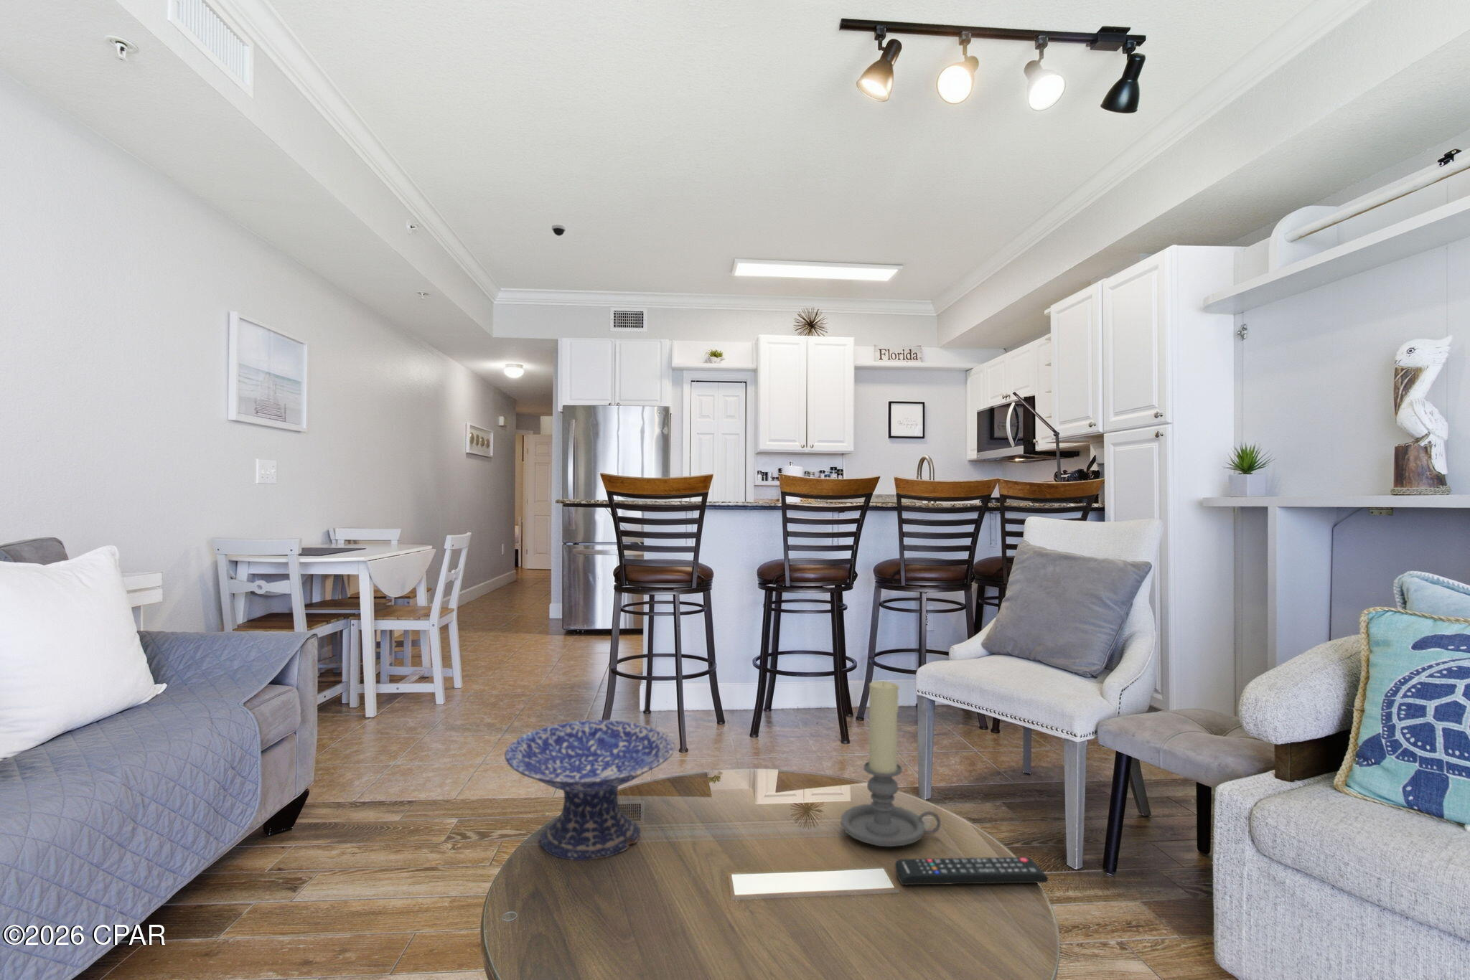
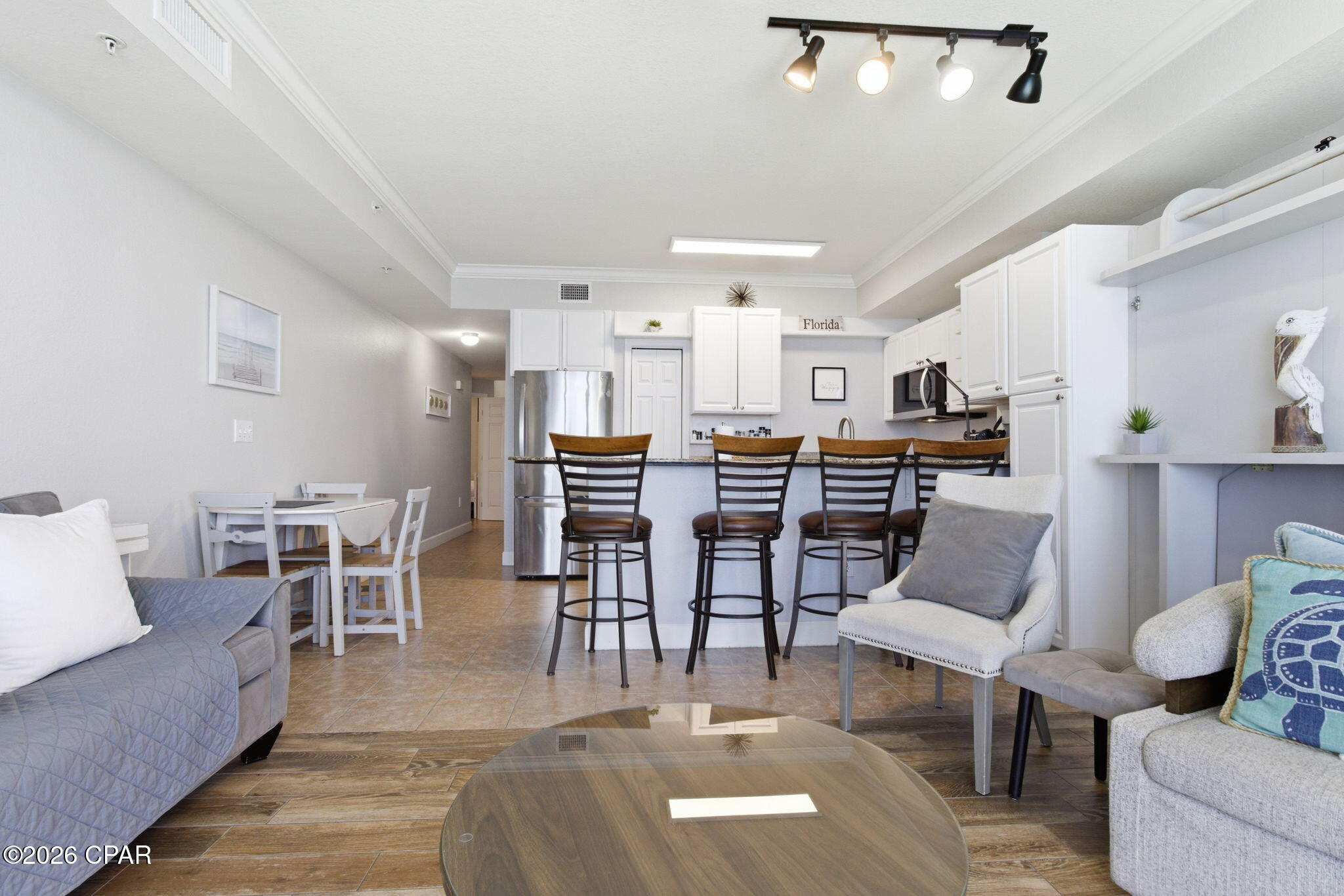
- candle holder [840,680,942,848]
- decorative bowl [504,719,676,861]
- dome security camera [551,224,567,236]
- remote control [895,856,1049,885]
